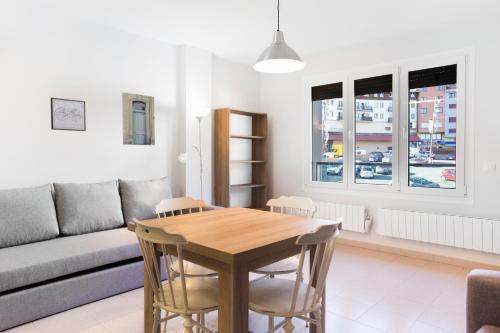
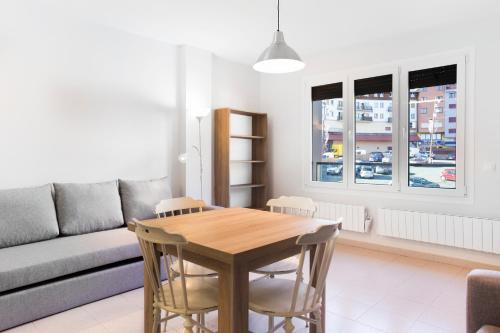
- wall art [121,91,156,146]
- wall art [49,97,87,132]
